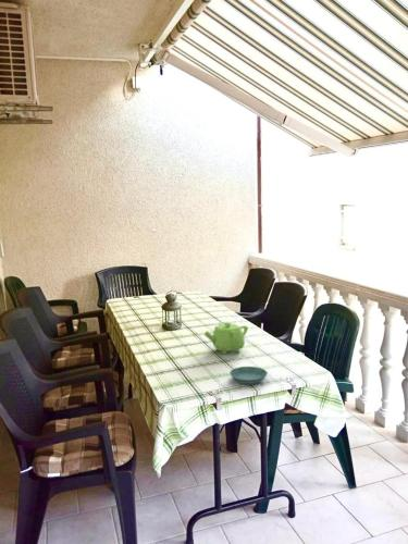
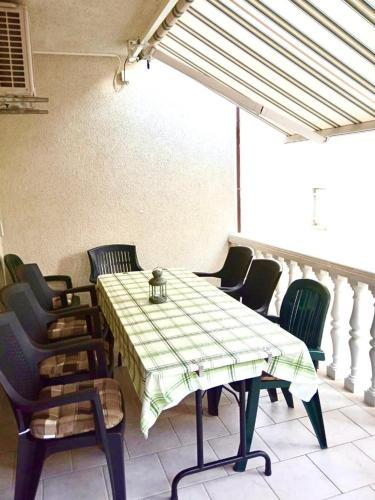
- teapot [203,321,249,355]
- saucer [228,366,269,385]
